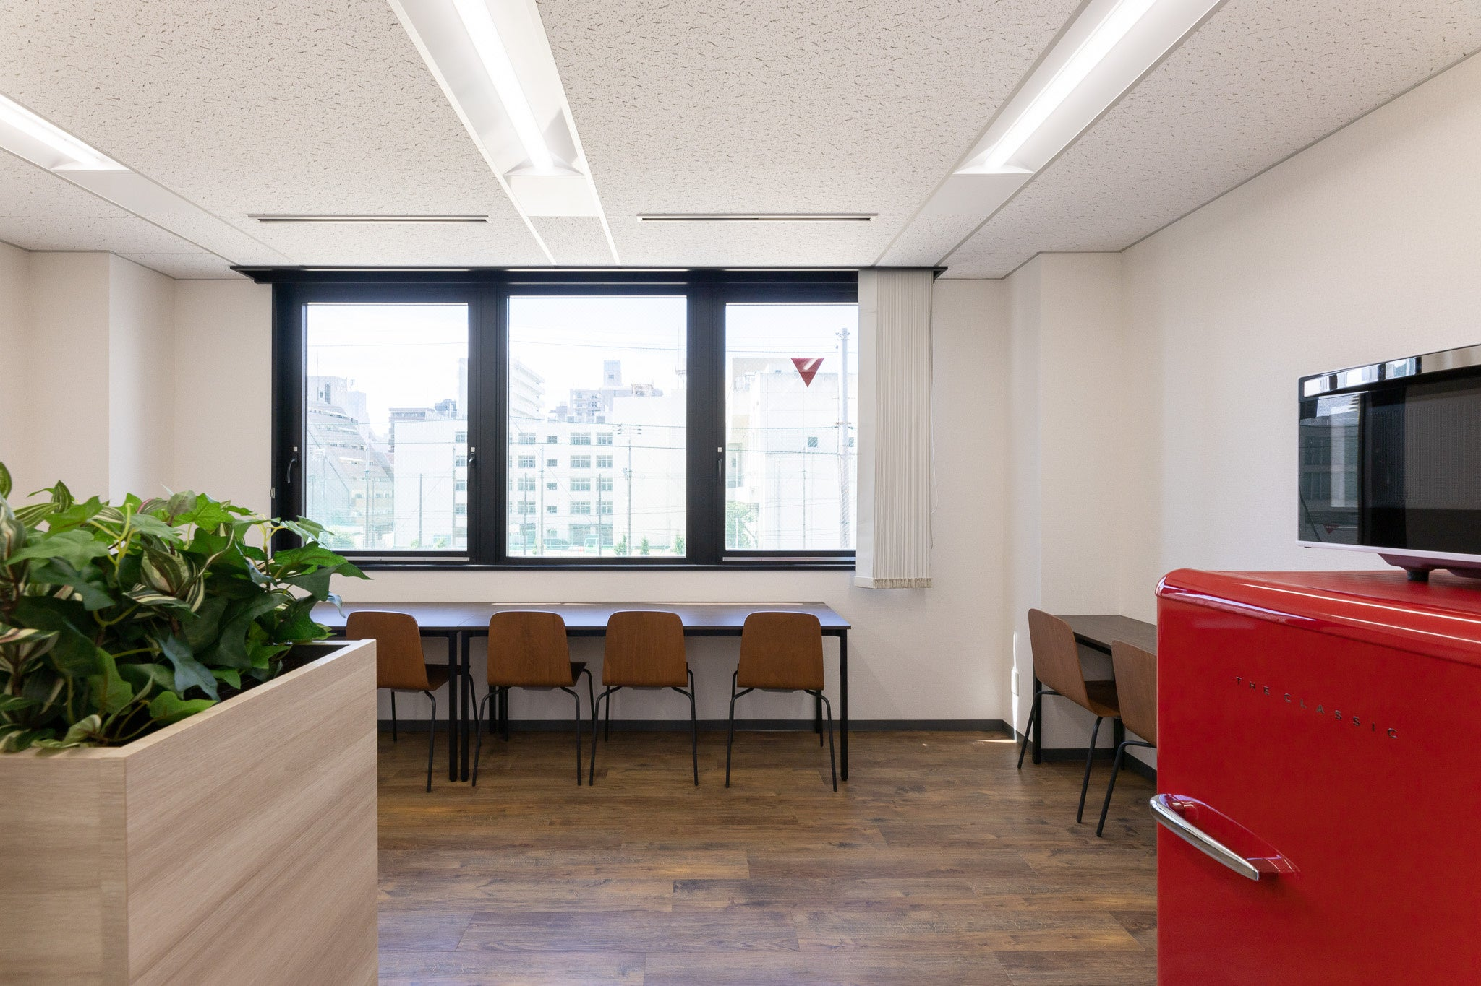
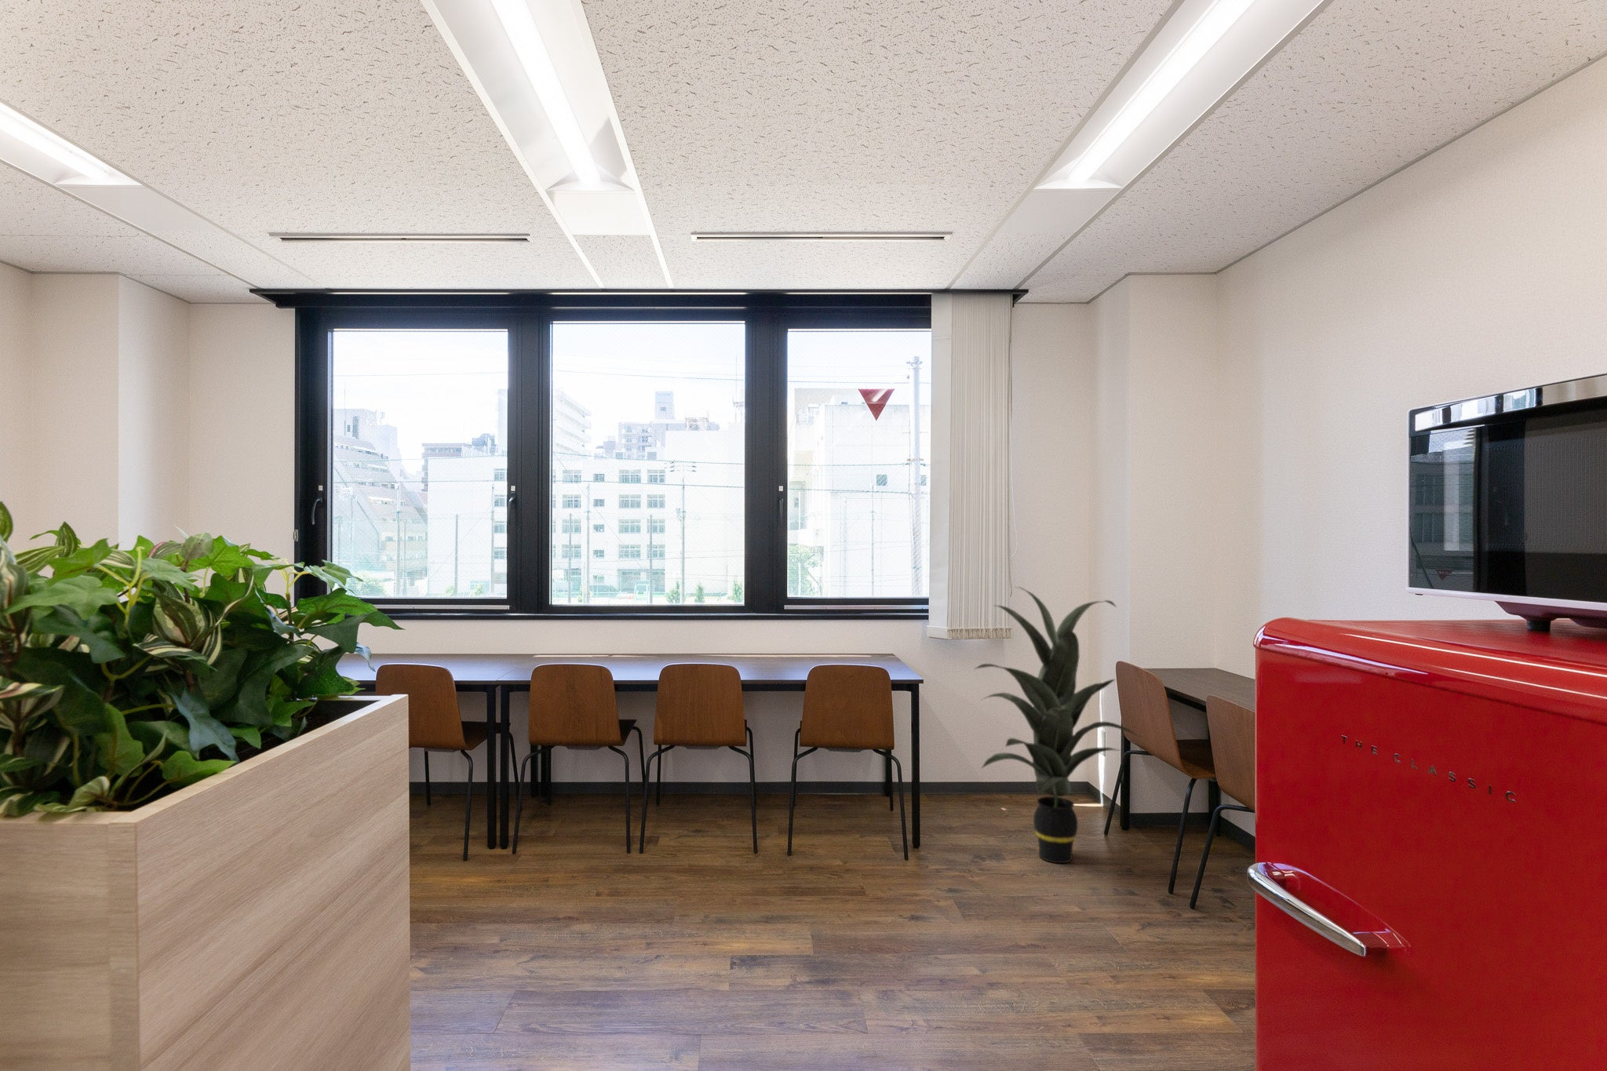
+ indoor plant [973,586,1142,864]
